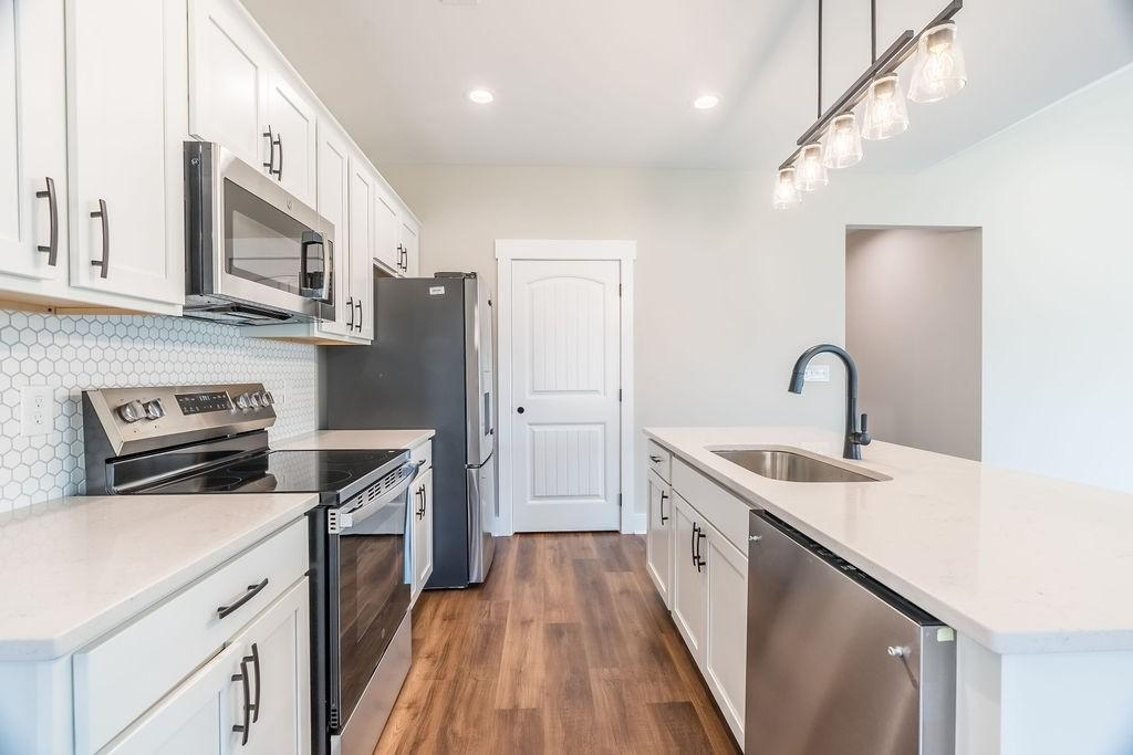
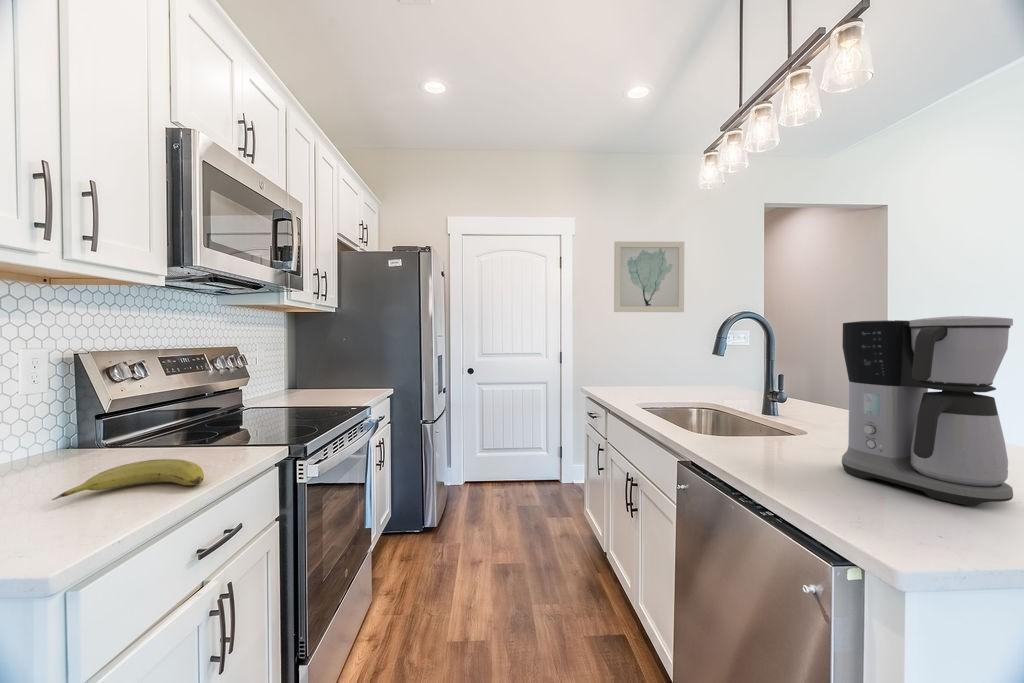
+ wall art [613,241,685,313]
+ fruit [51,458,205,501]
+ coffee maker [841,315,1014,507]
